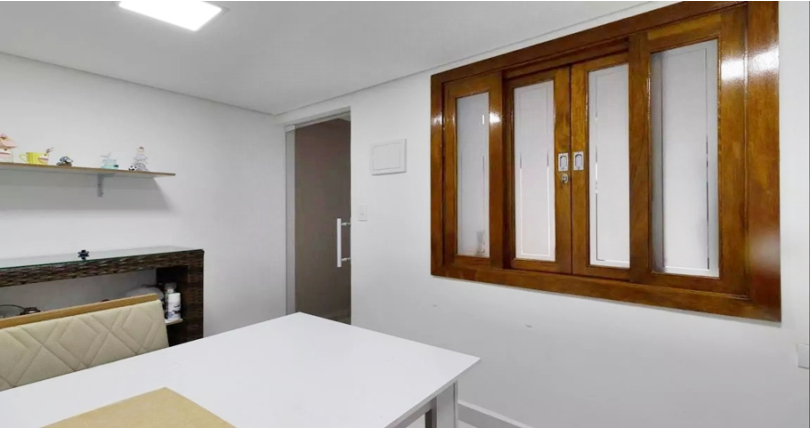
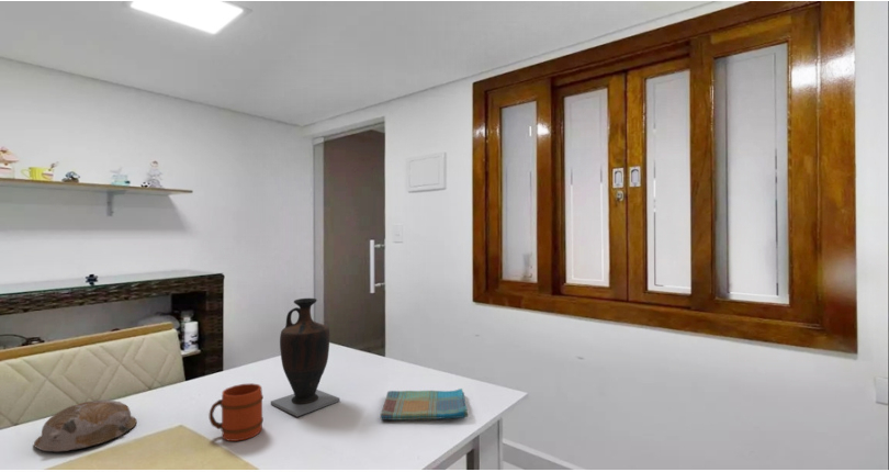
+ bowl [33,400,138,452]
+ mug [209,382,265,442]
+ dish towel [380,387,469,422]
+ vase [270,297,341,418]
